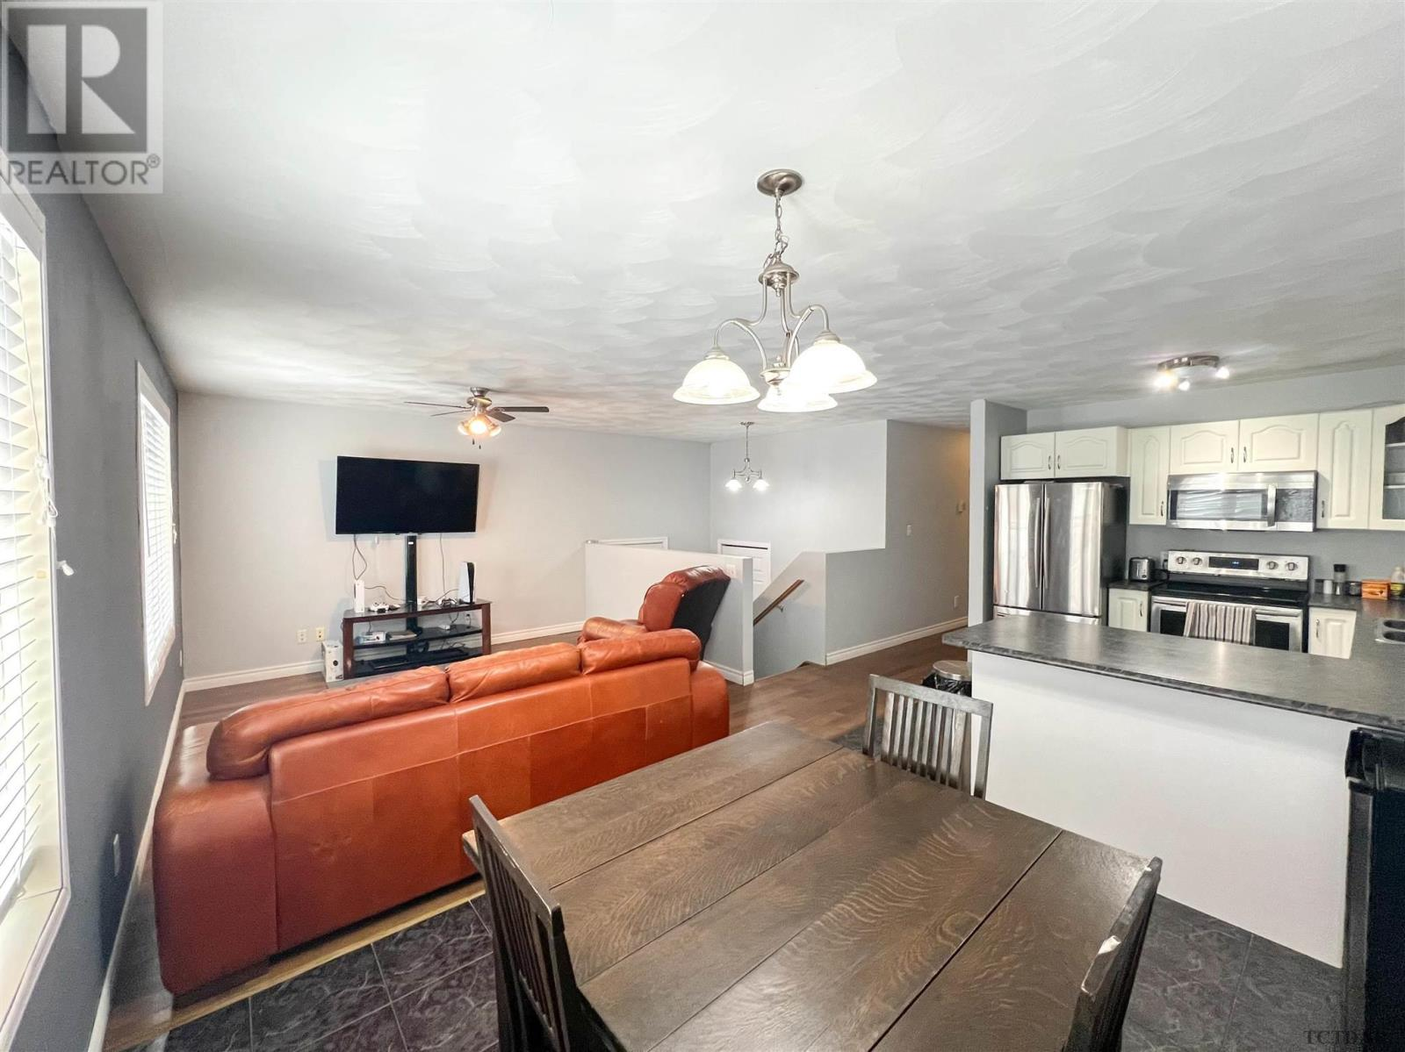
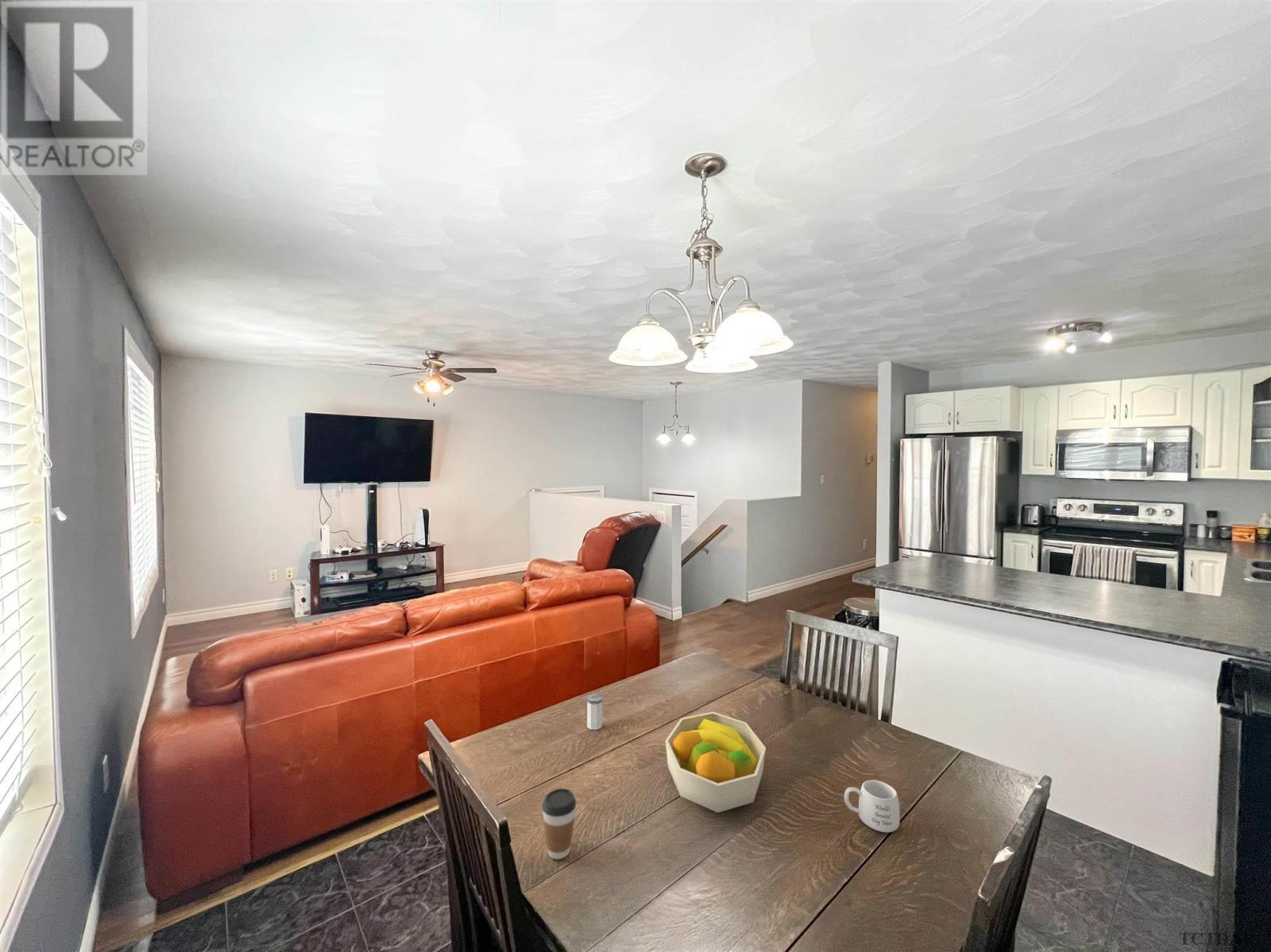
+ fruit bowl [665,711,767,813]
+ coffee cup [541,788,577,860]
+ mug [843,779,901,833]
+ salt shaker [585,693,604,730]
